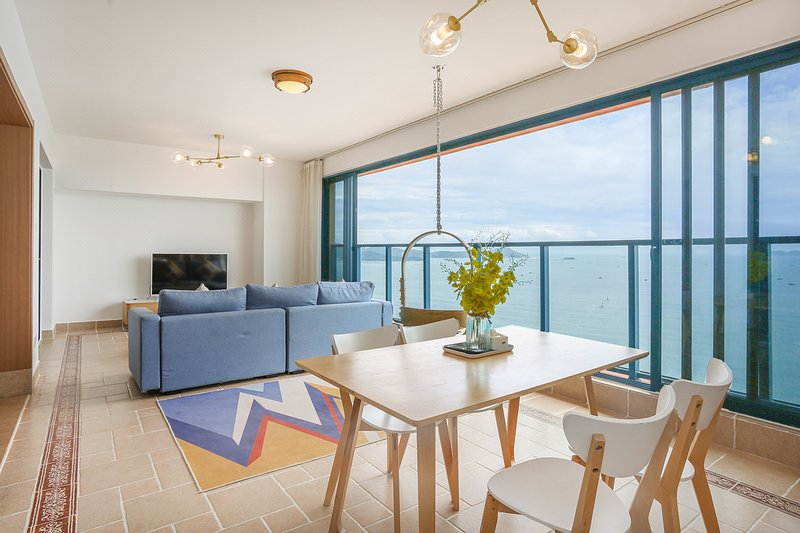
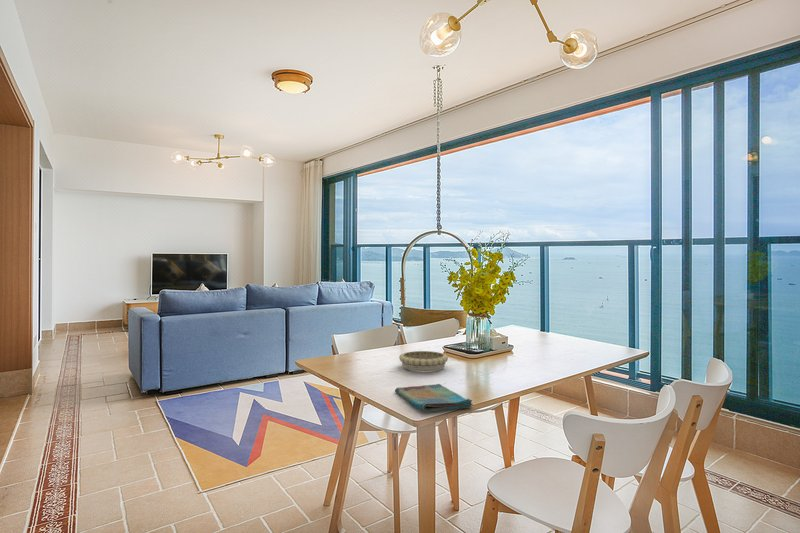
+ decorative bowl [398,350,449,372]
+ dish towel [394,383,474,413]
